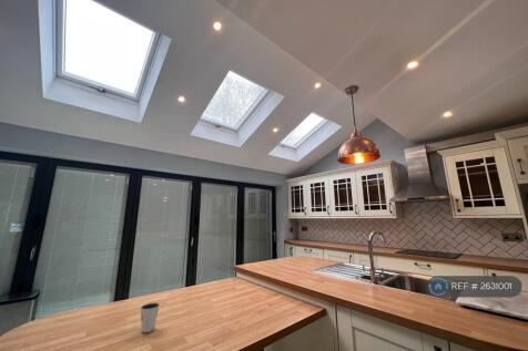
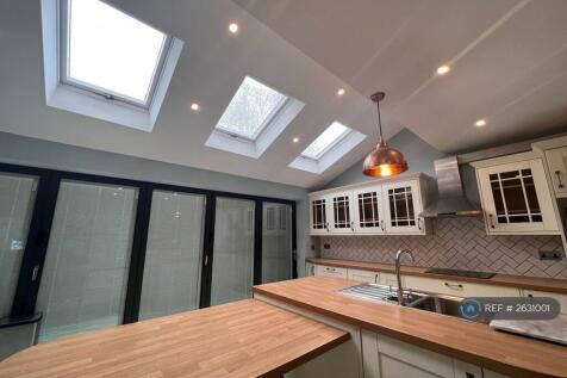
- dixie cup [140,301,161,333]
